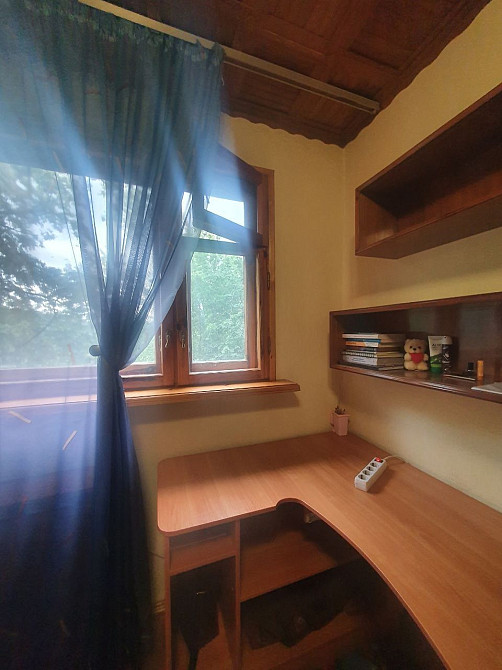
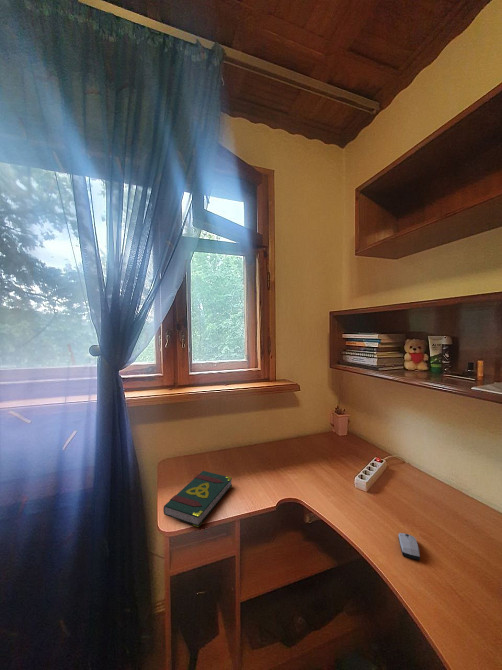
+ computer mouse [397,532,421,561]
+ book [162,470,233,528]
